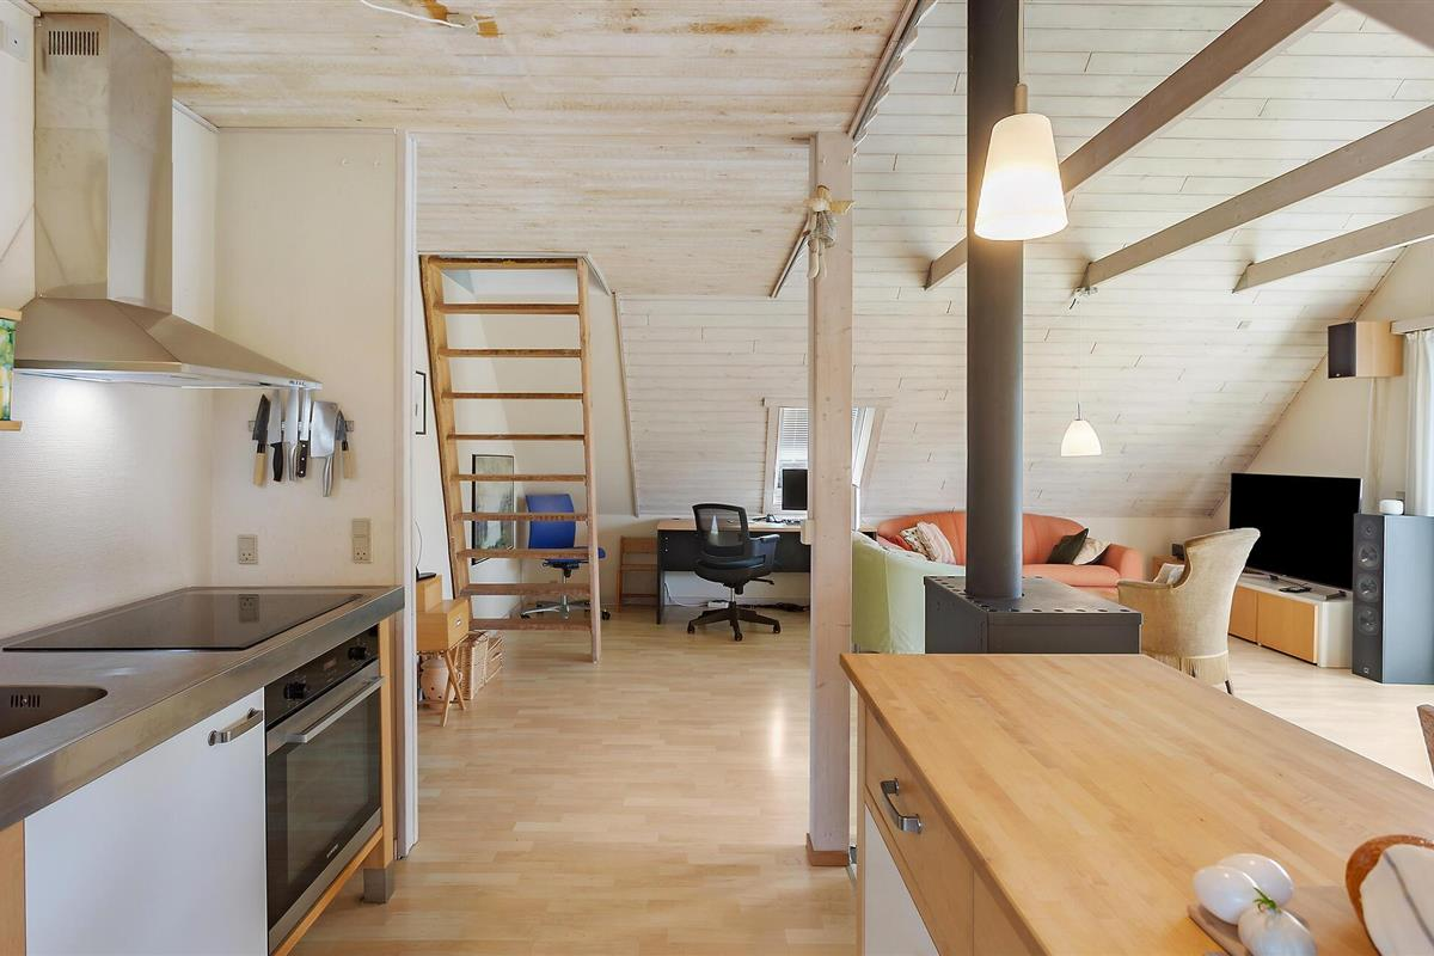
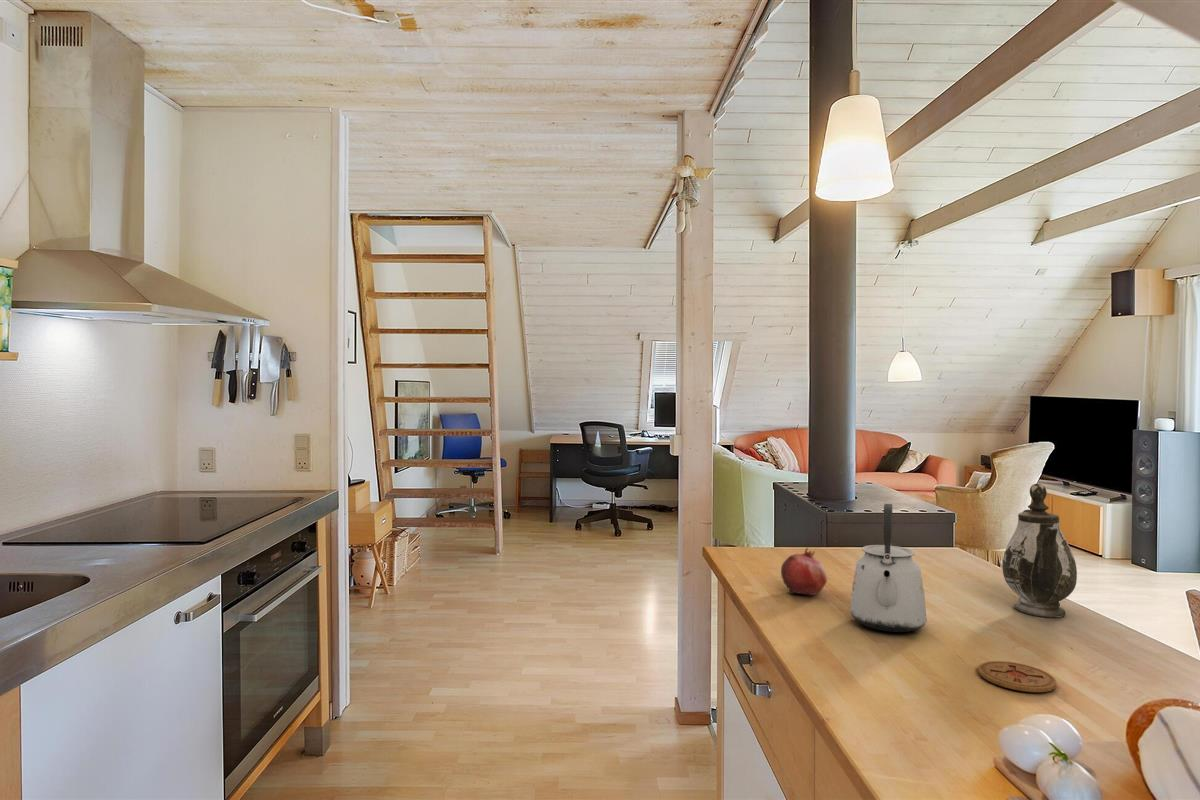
+ fruit [780,546,828,597]
+ teapot [1001,483,1078,619]
+ kettle [849,503,928,633]
+ coaster [977,660,1058,693]
